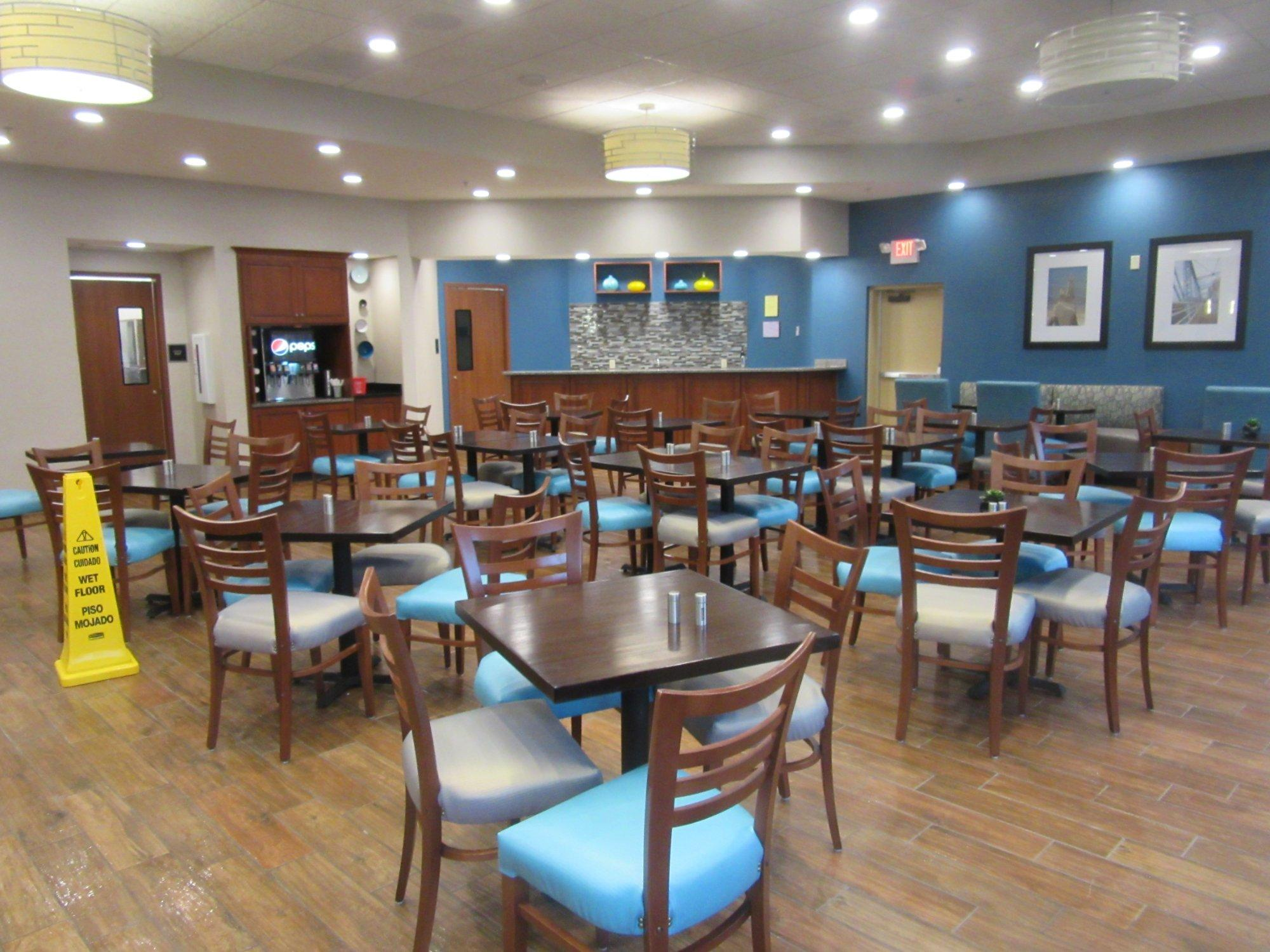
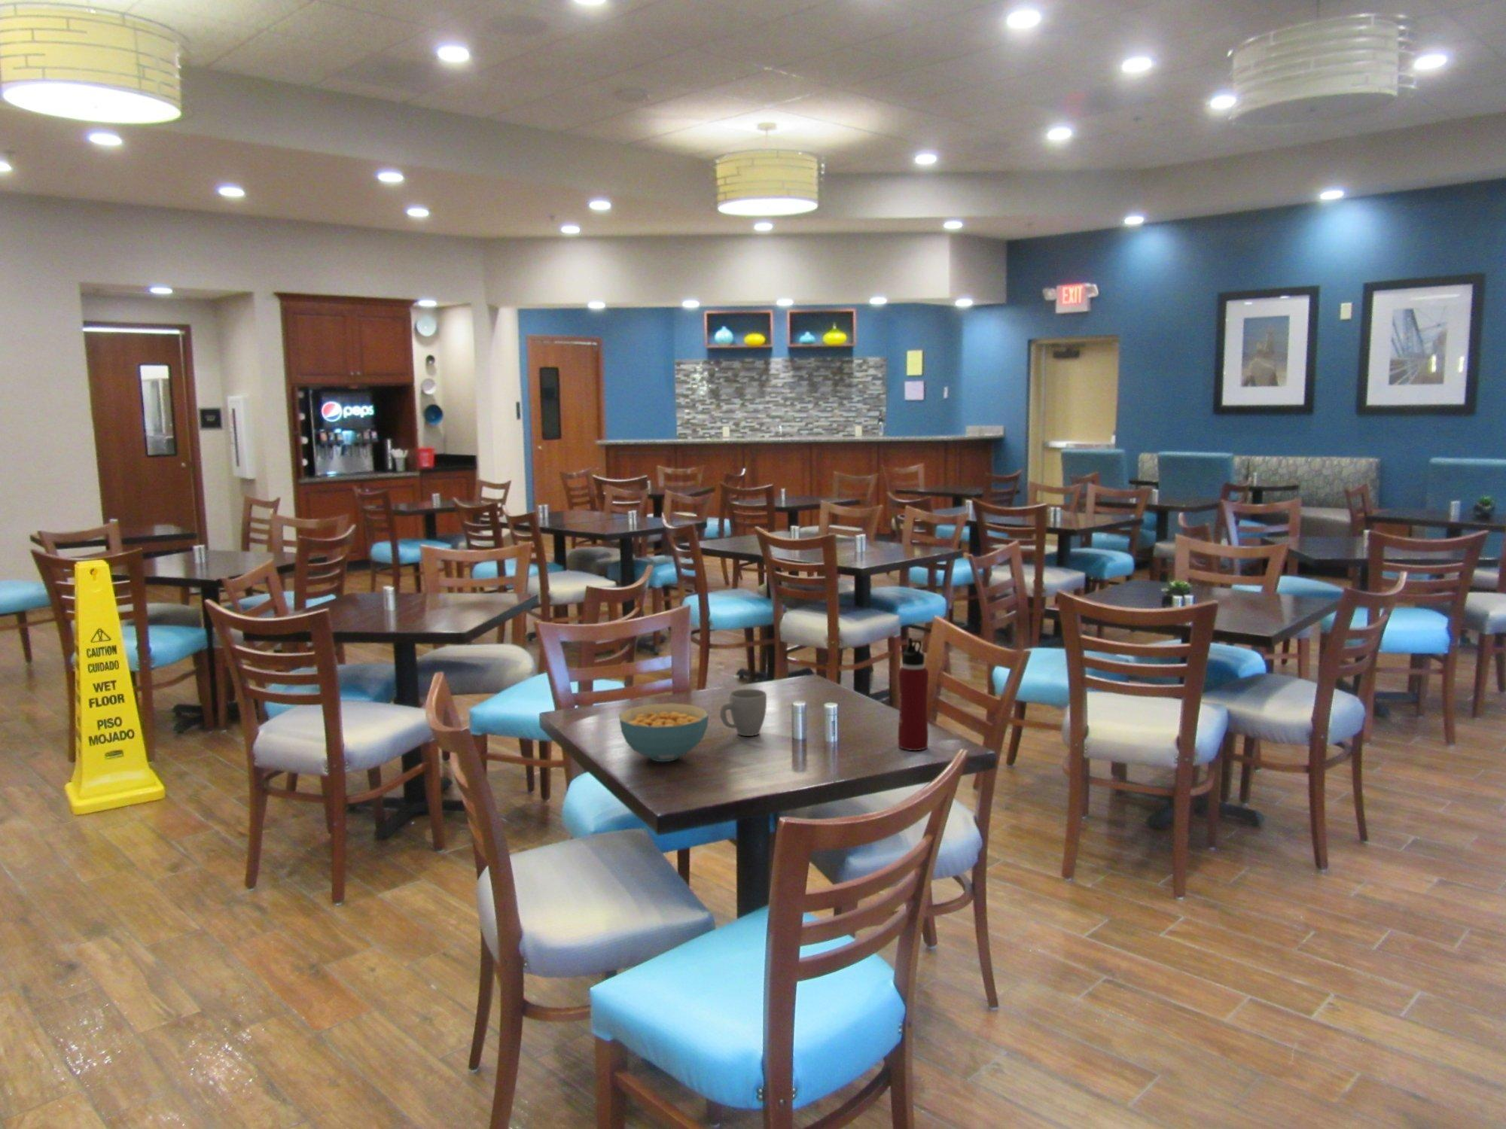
+ water bottle [896,637,930,751]
+ mug [719,689,767,736]
+ cereal bowl [618,702,709,763]
